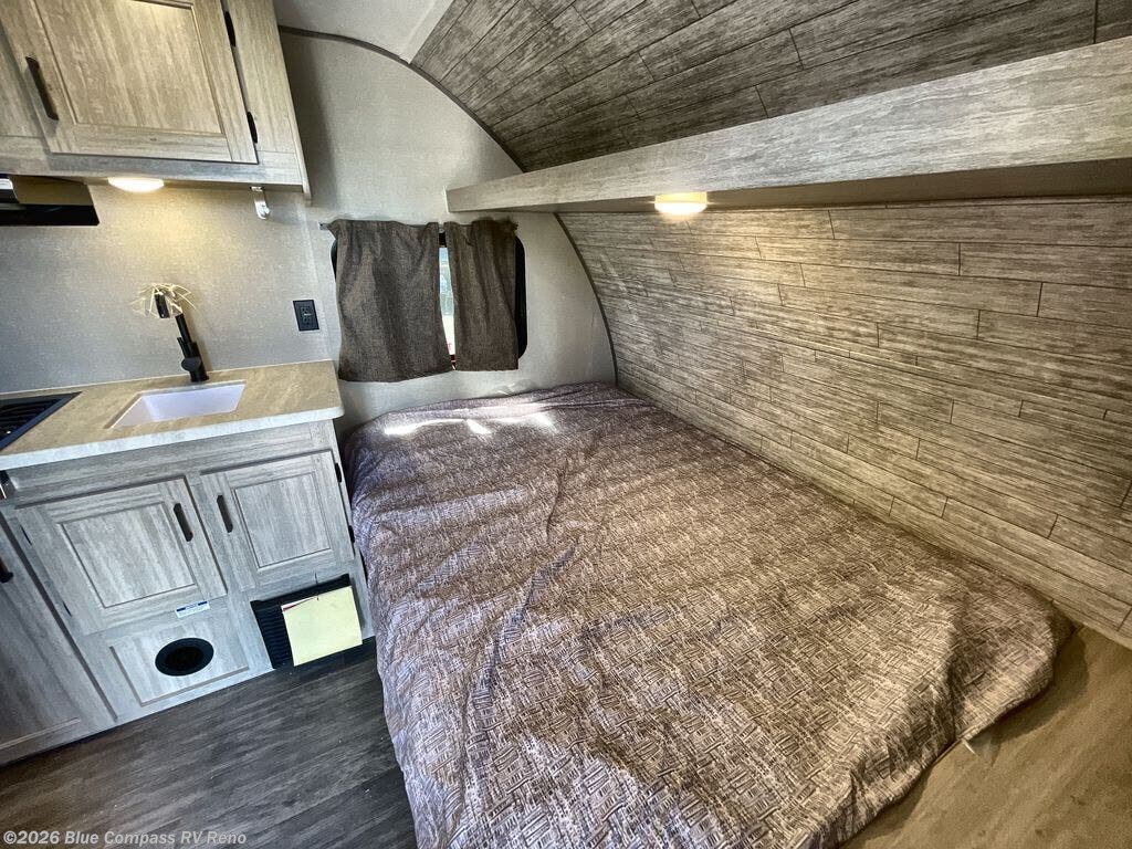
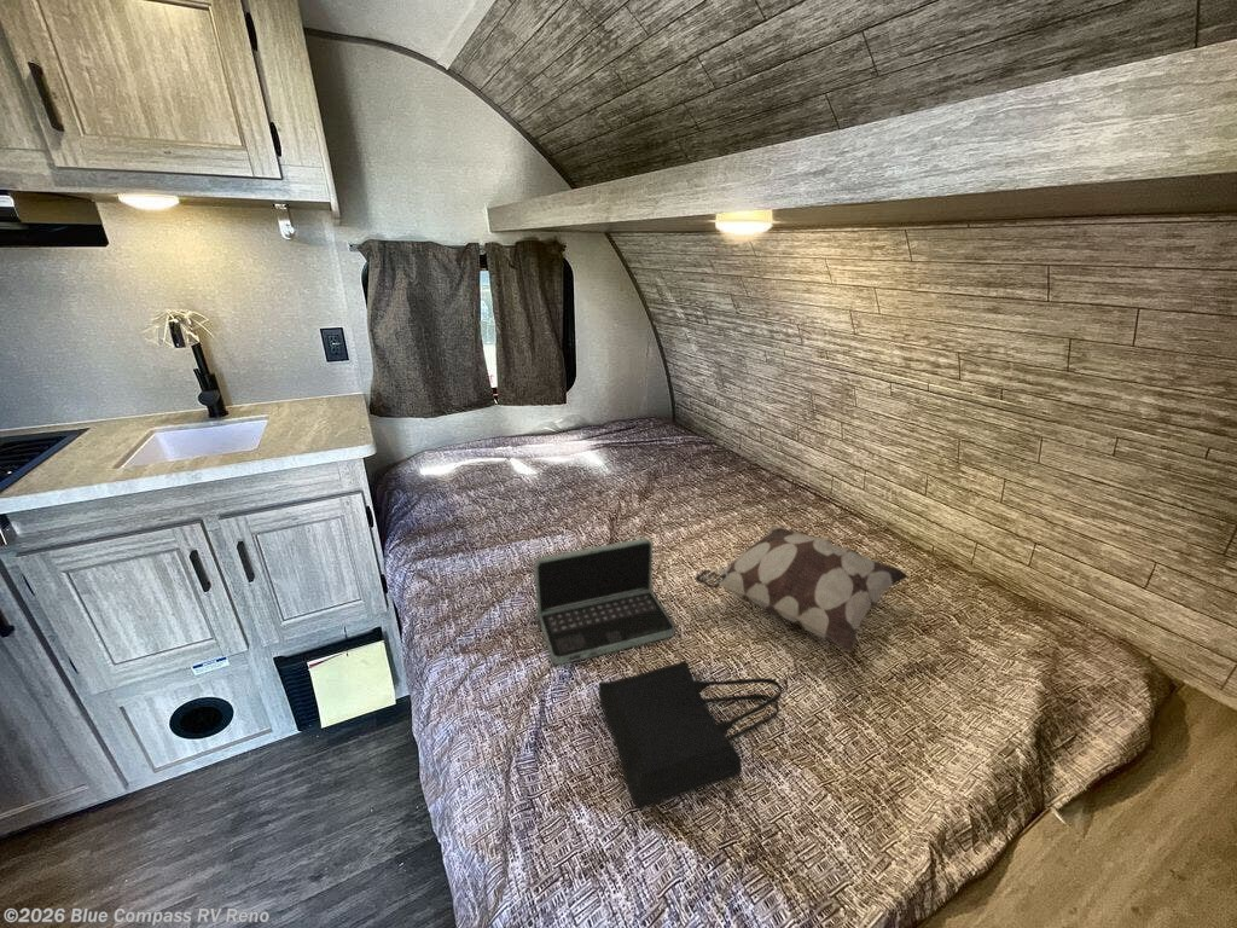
+ laptop [528,538,676,666]
+ decorative pillow [693,524,910,654]
+ tote bag [598,660,783,811]
